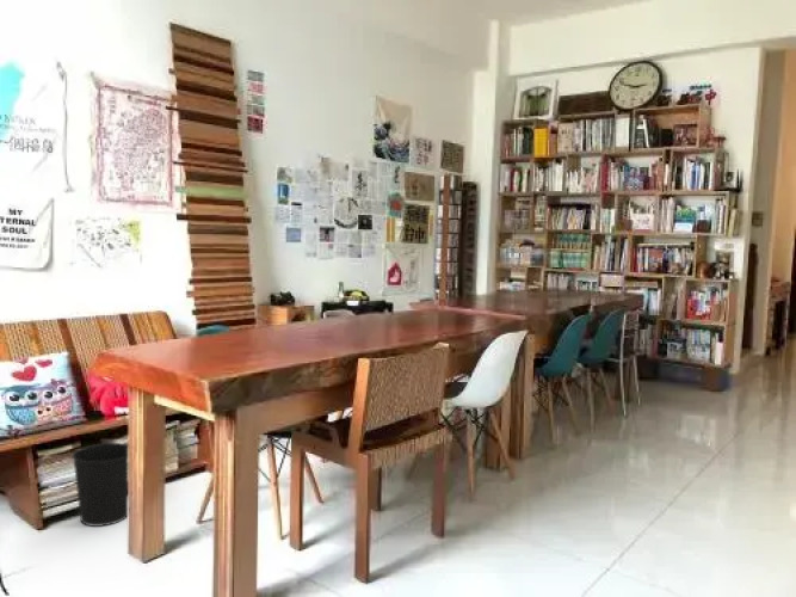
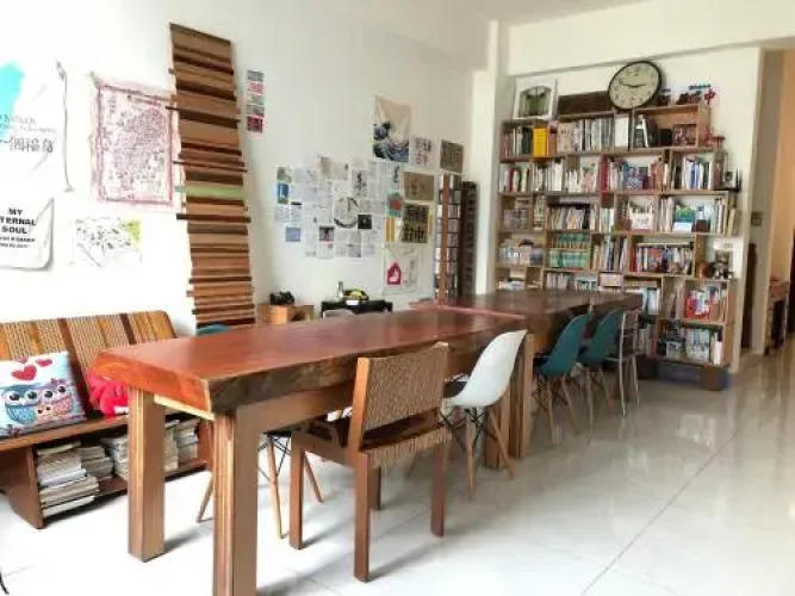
- wastebasket [70,442,129,528]
